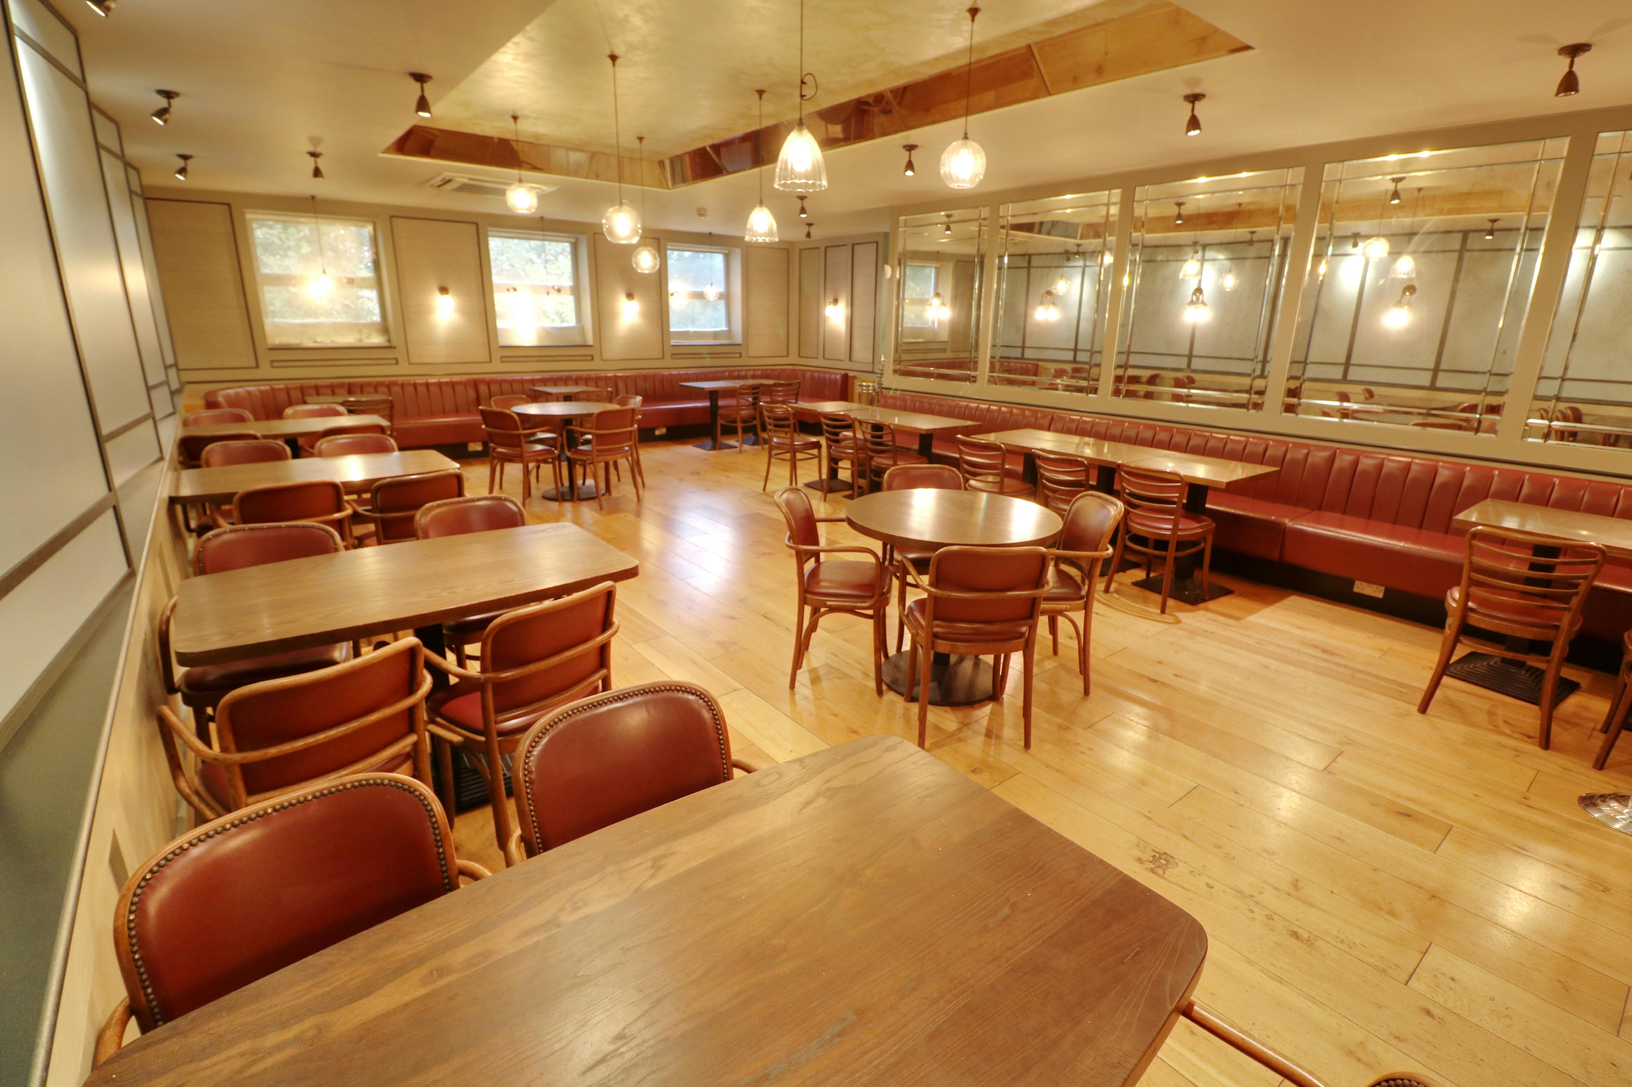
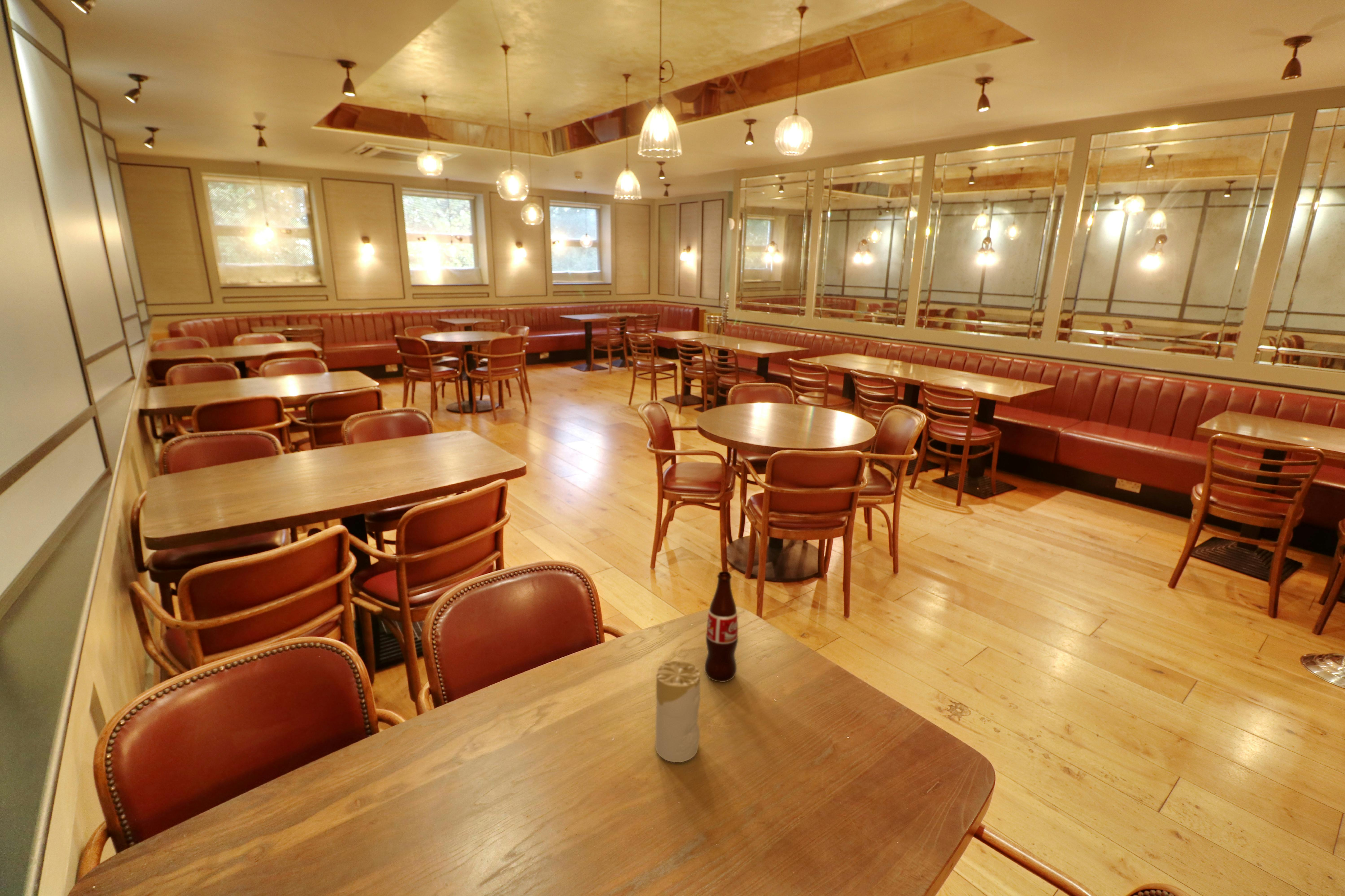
+ bottle [704,571,739,682]
+ candle [655,660,701,763]
